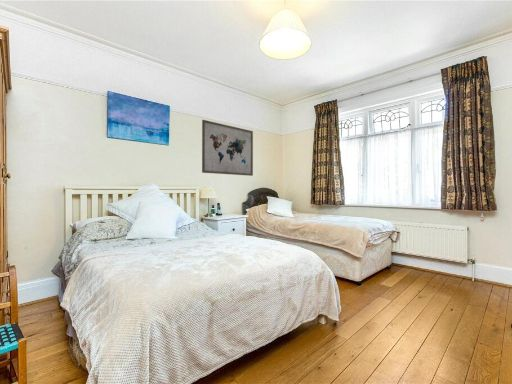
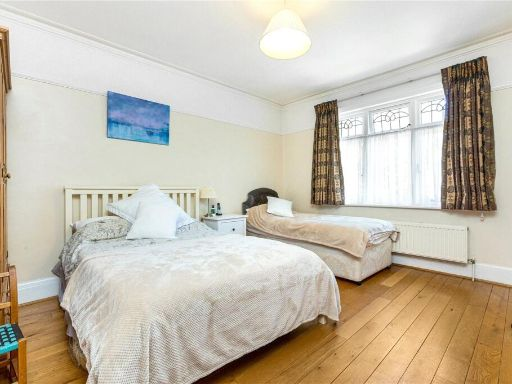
- wall art [201,119,254,177]
